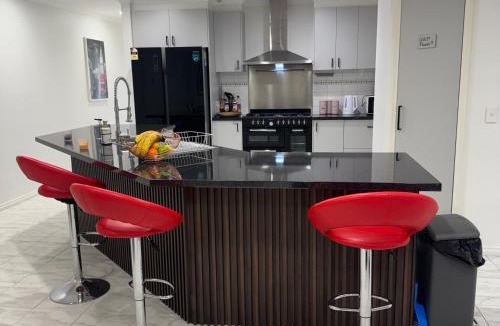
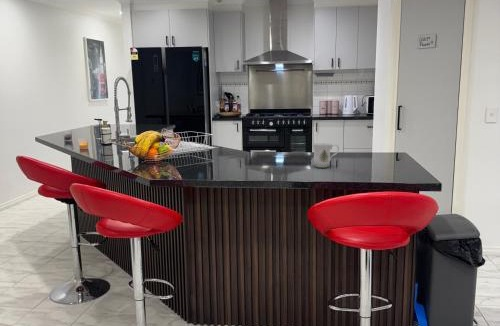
+ mug [311,142,340,169]
